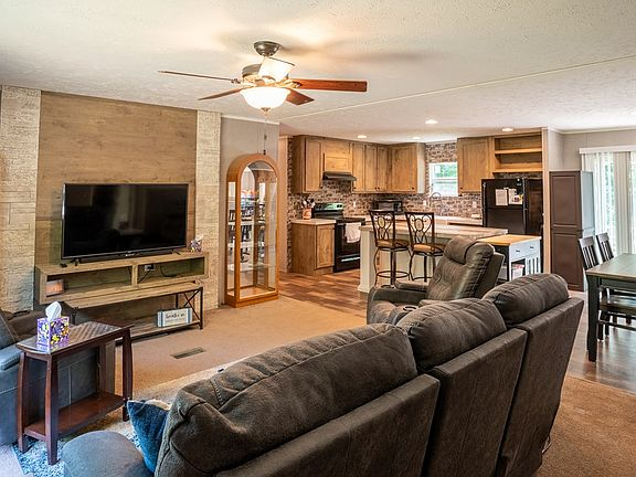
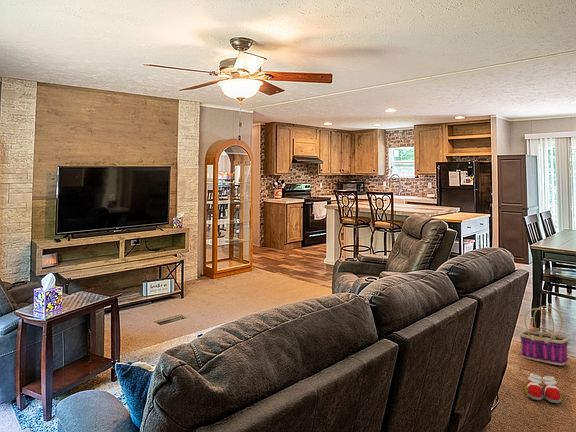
+ slippers [524,373,563,404]
+ basket [519,305,569,366]
